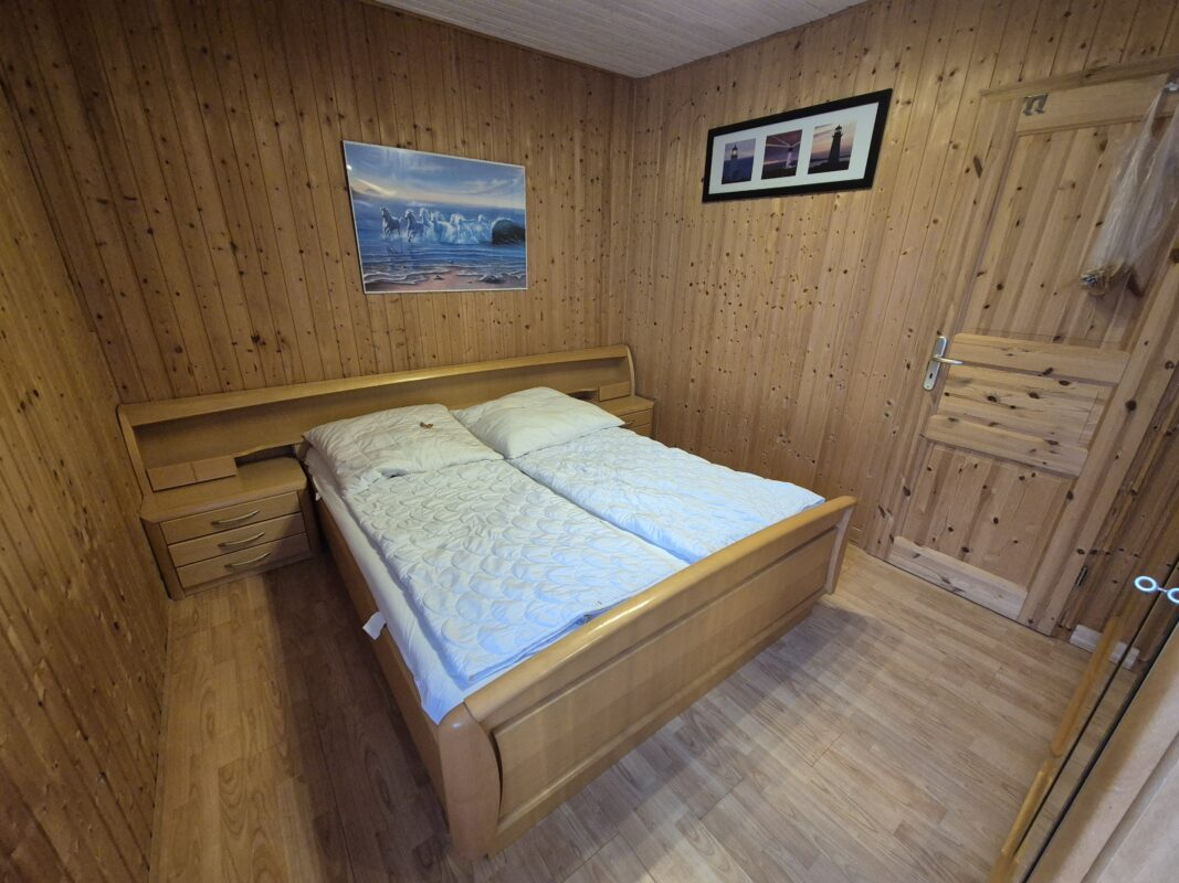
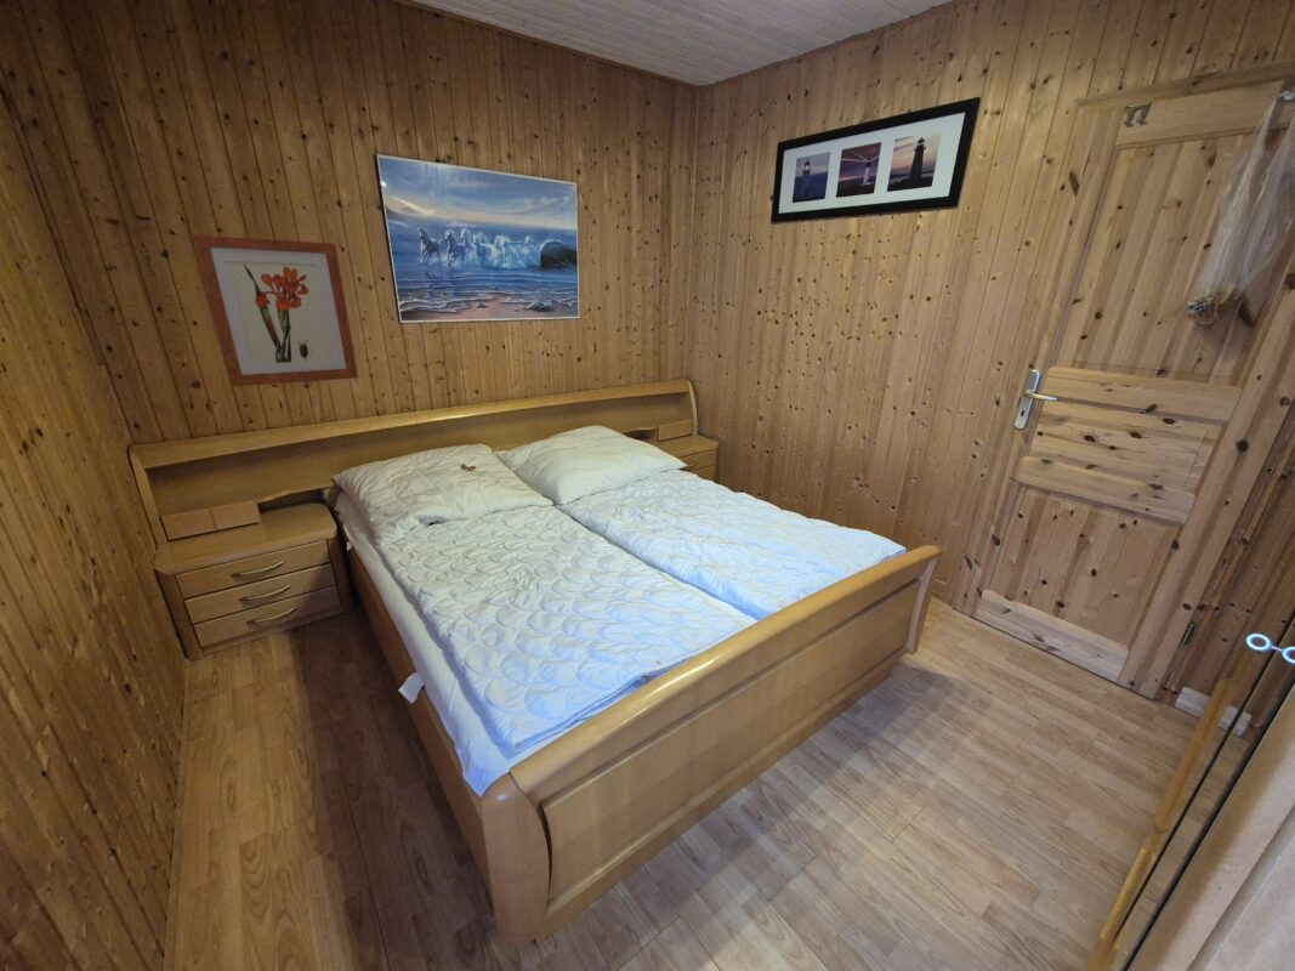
+ wall art [192,233,359,387]
